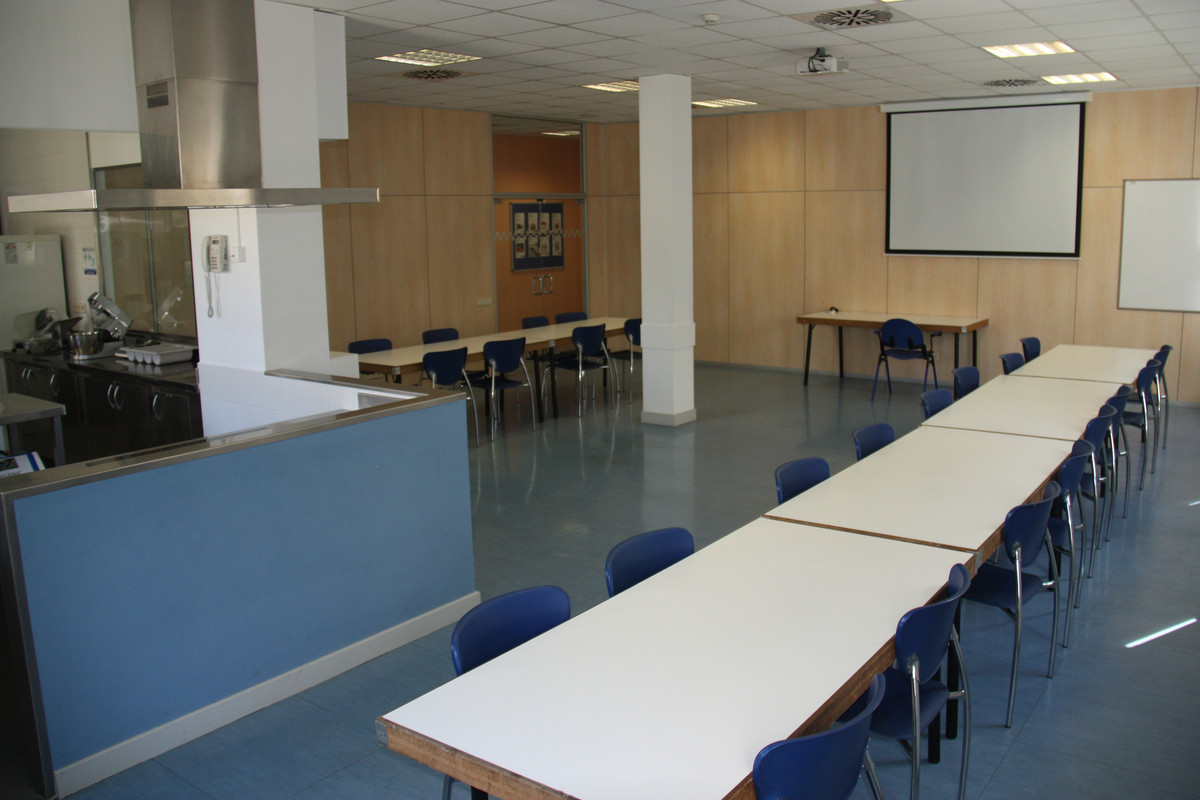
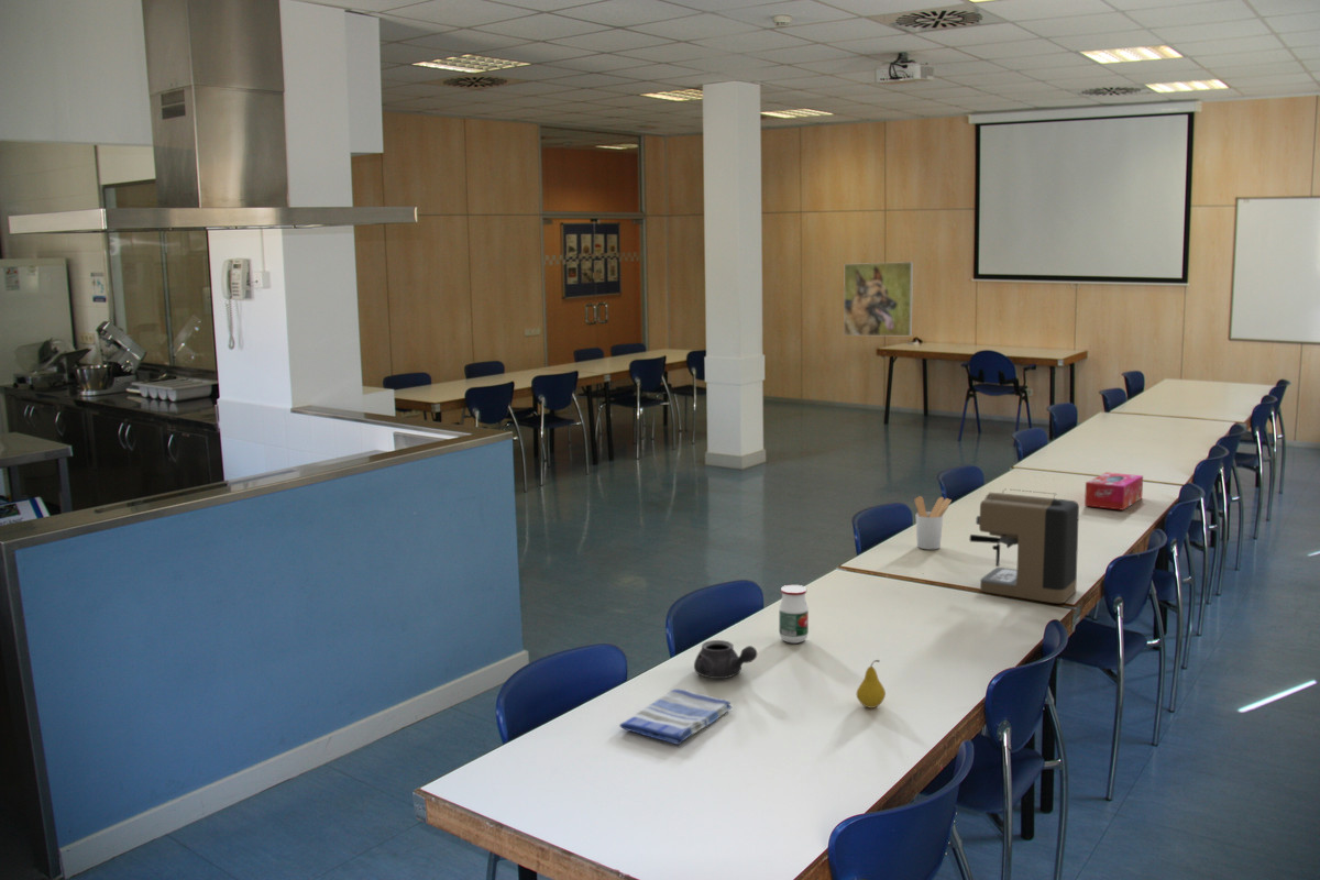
+ utensil holder [914,495,953,550]
+ jar [778,584,810,645]
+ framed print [843,261,914,338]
+ dish towel [618,688,733,746]
+ tissue box [1084,471,1144,512]
+ fruit [856,659,887,710]
+ coffee maker [969,488,1080,604]
+ teapot [693,639,758,680]
